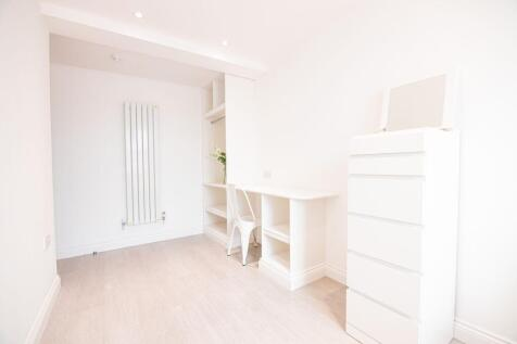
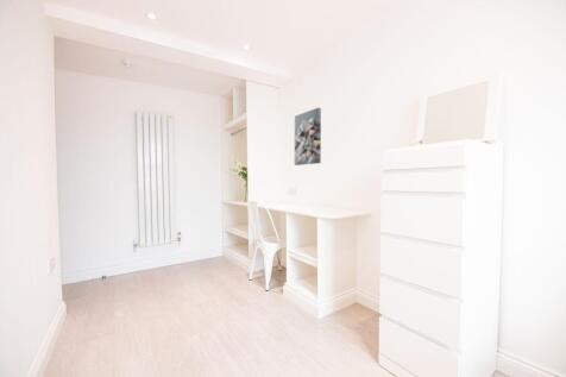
+ wall art [294,107,322,166]
